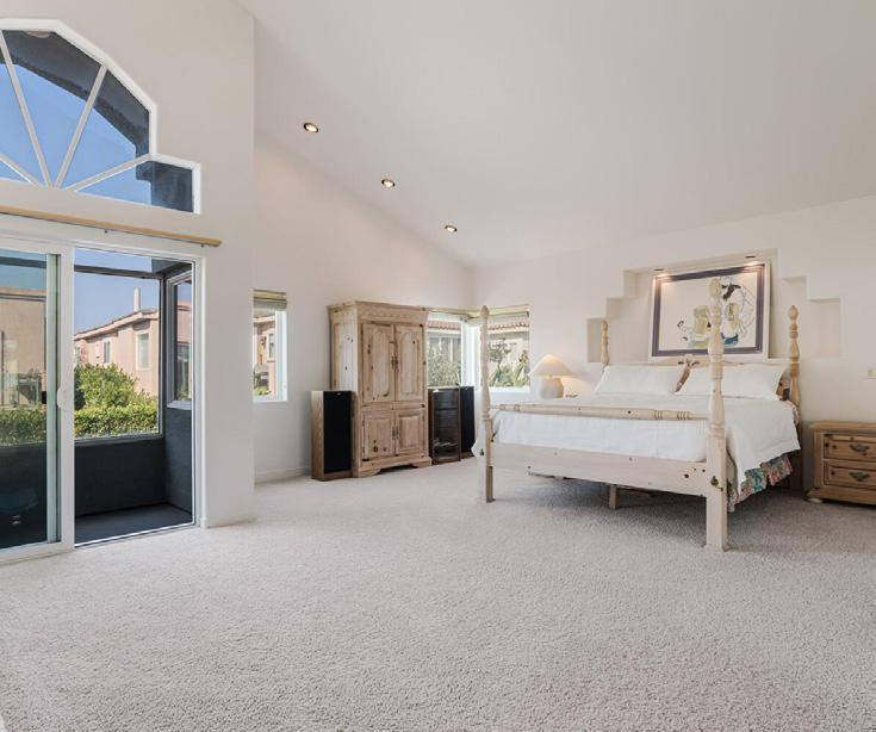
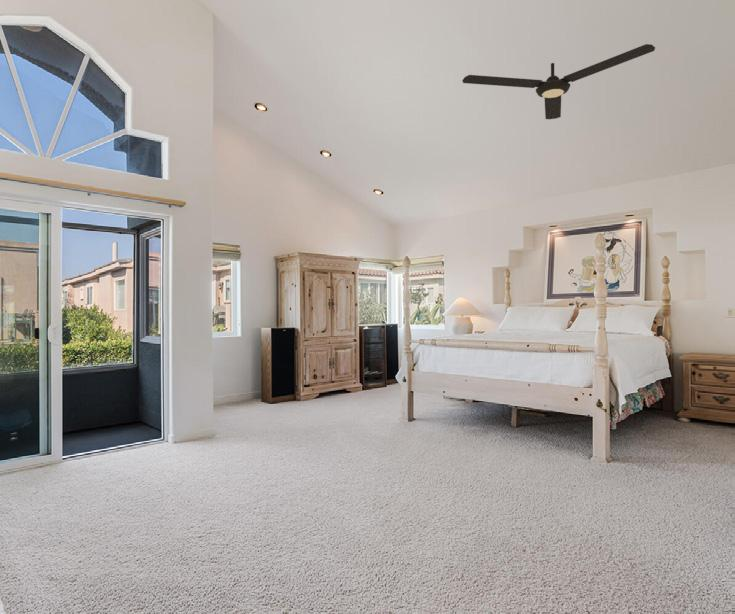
+ ceiling fan [461,43,656,120]
